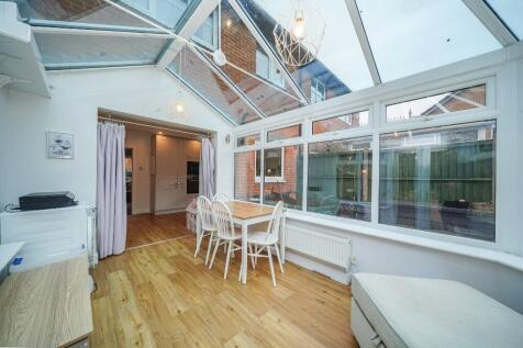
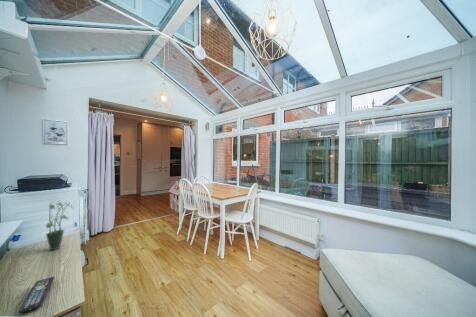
+ potted plant [45,200,75,251]
+ remote control [18,275,56,314]
